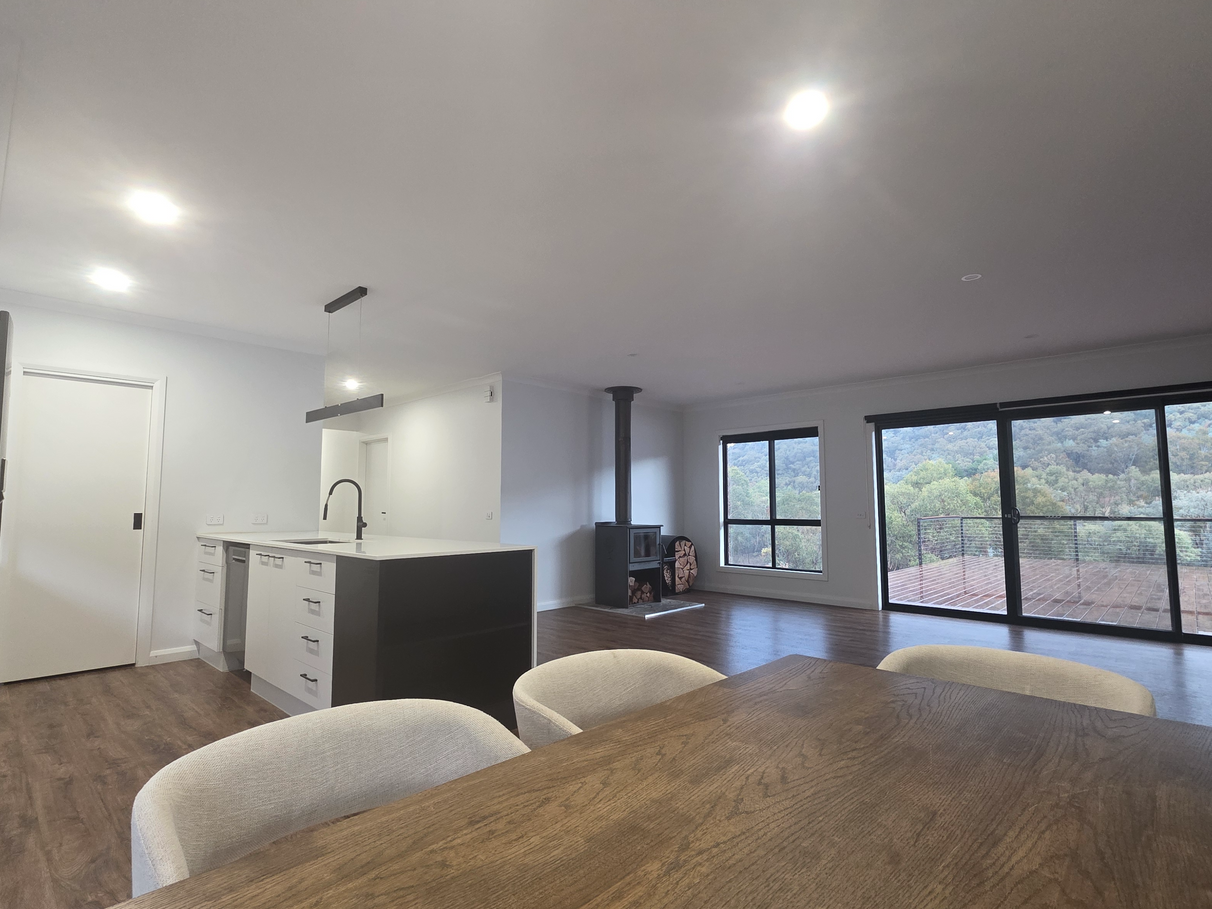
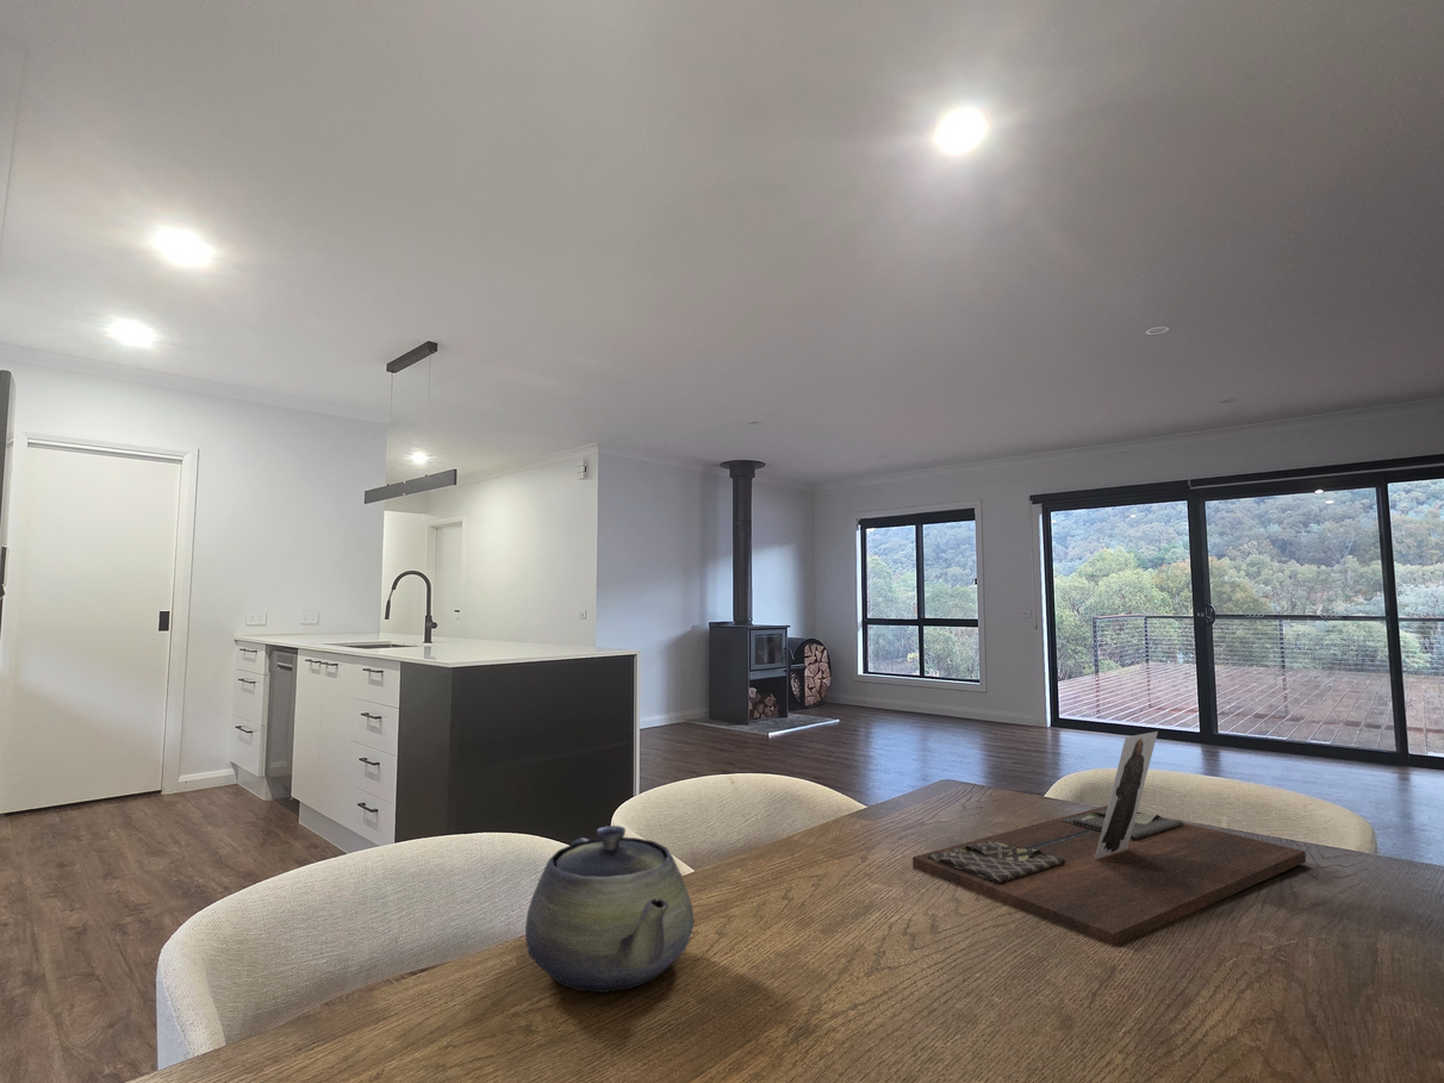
+ decorative tray [911,730,1307,946]
+ teapot [524,824,696,994]
